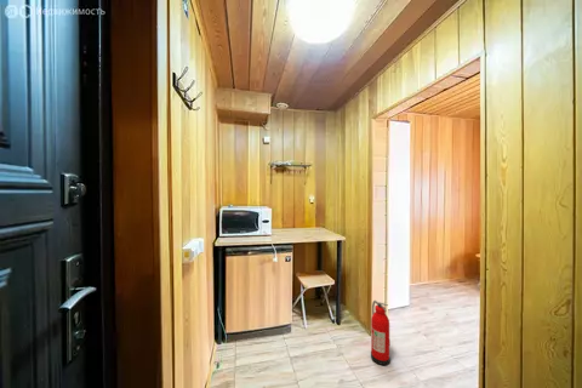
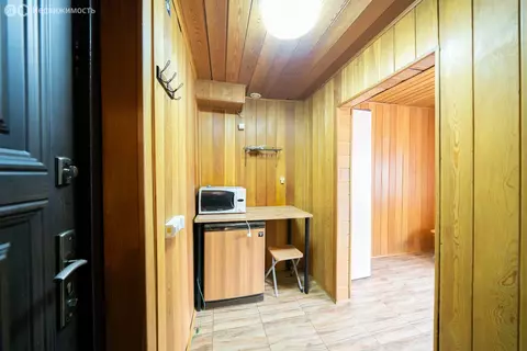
- fire extinguisher [370,299,392,366]
